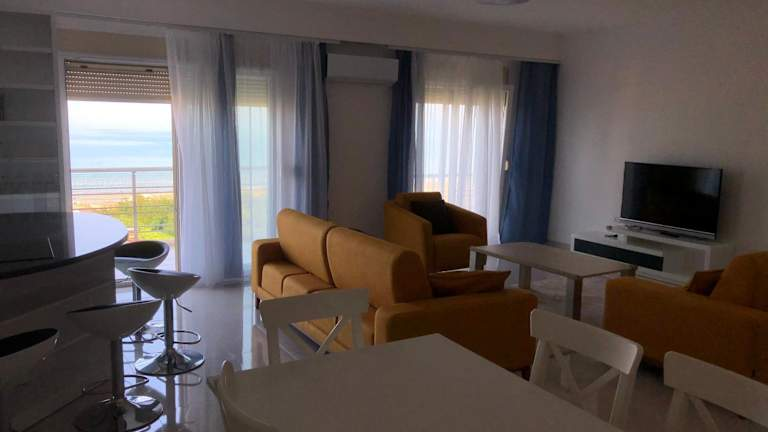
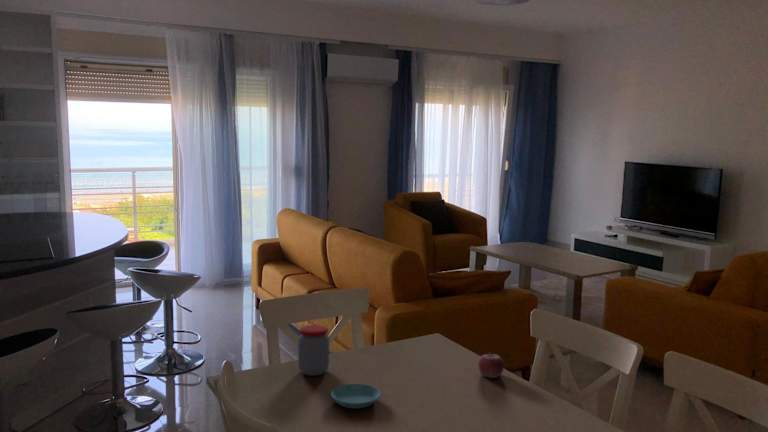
+ saucer [330,383,381,409]
+ jar [297,324,330,377]
+ fruit [477,351,505,379]
